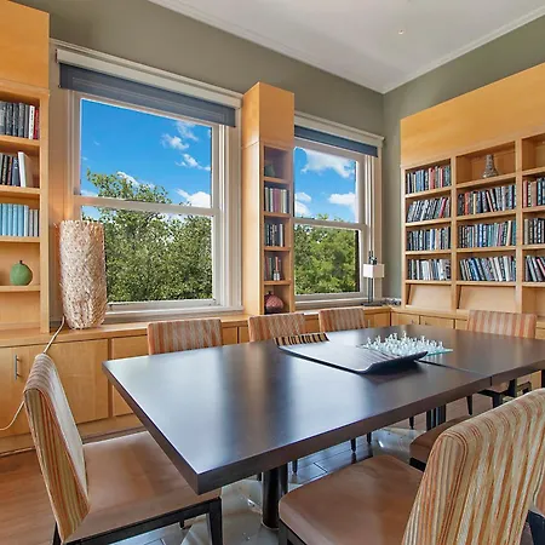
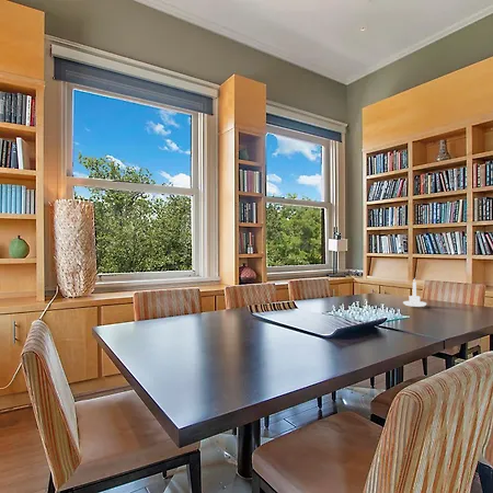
+ candle holder [402,278,427,308]
